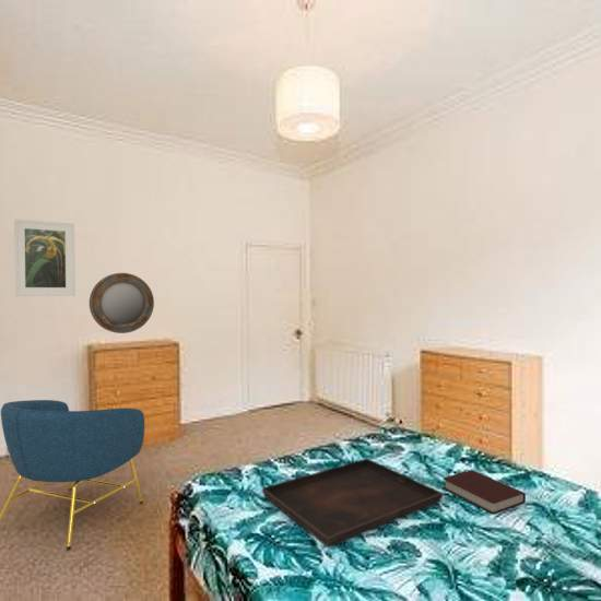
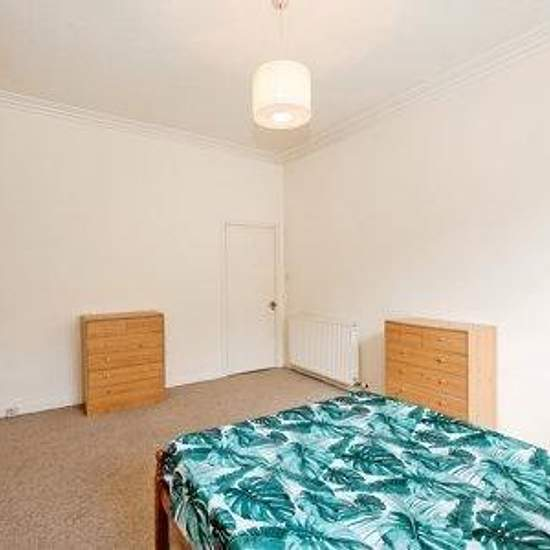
- armchair [0,399,145,551]
- book [443,469,527,515]
- serving tray [261,457,444,549]
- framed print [13,219,76,297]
- home mirror [89,272,155,334]
